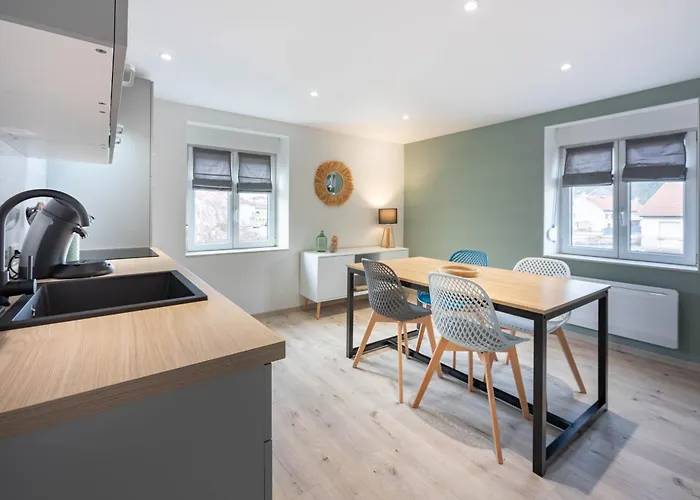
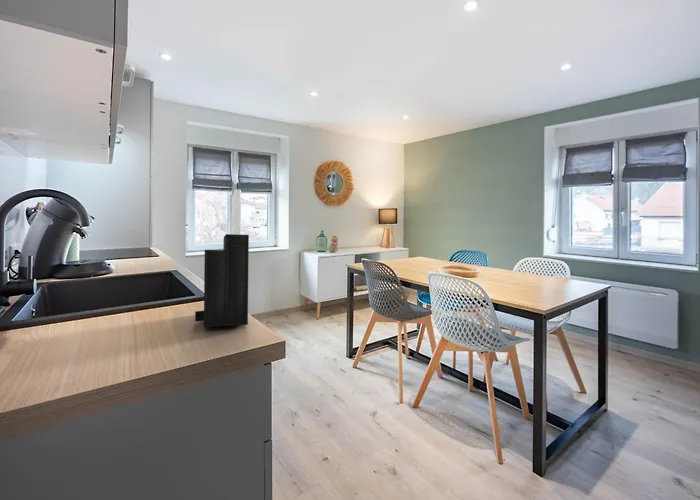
+ knife block [194,189,250,329]
